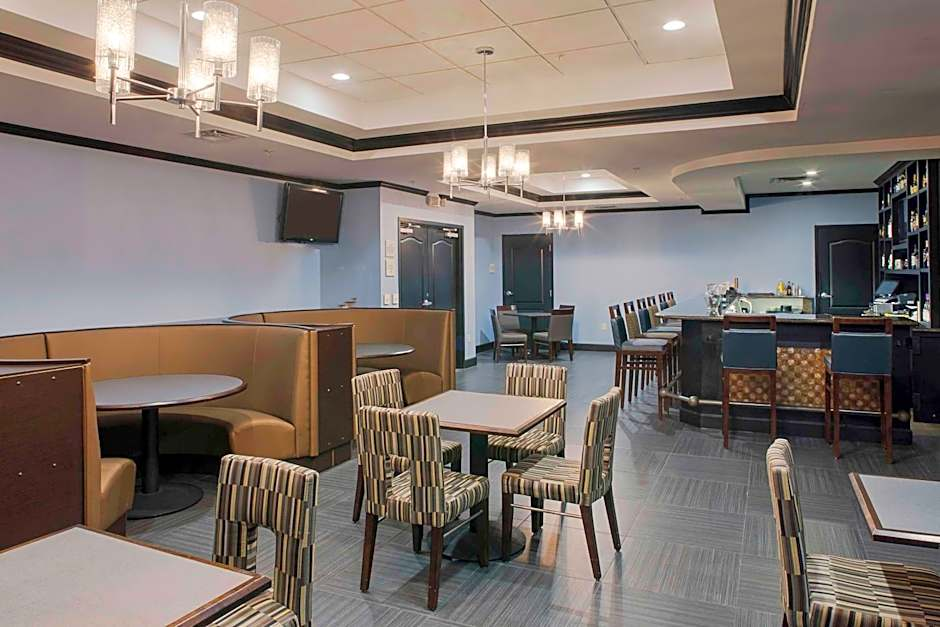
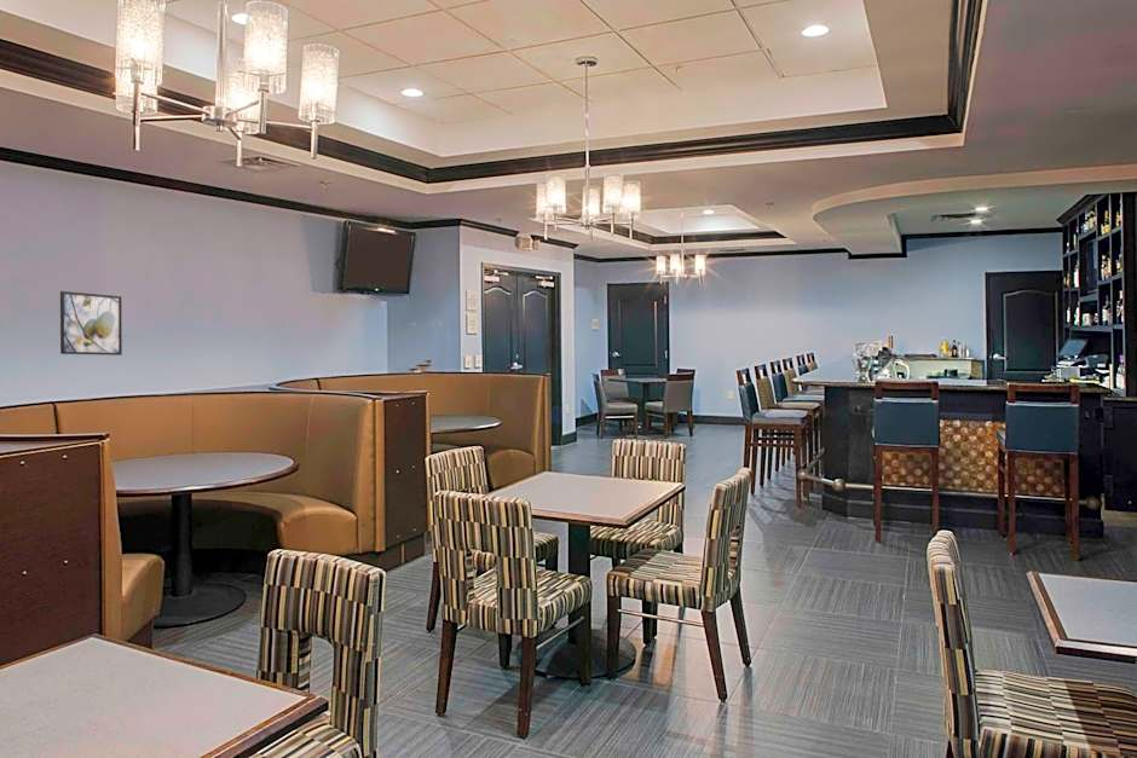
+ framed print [59,290,123,357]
